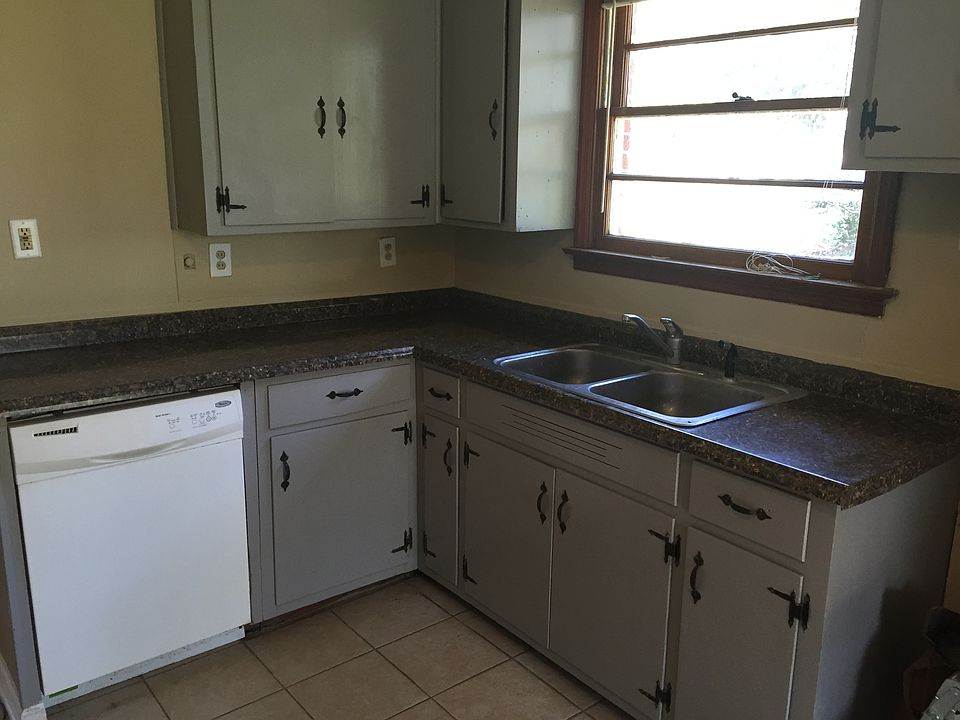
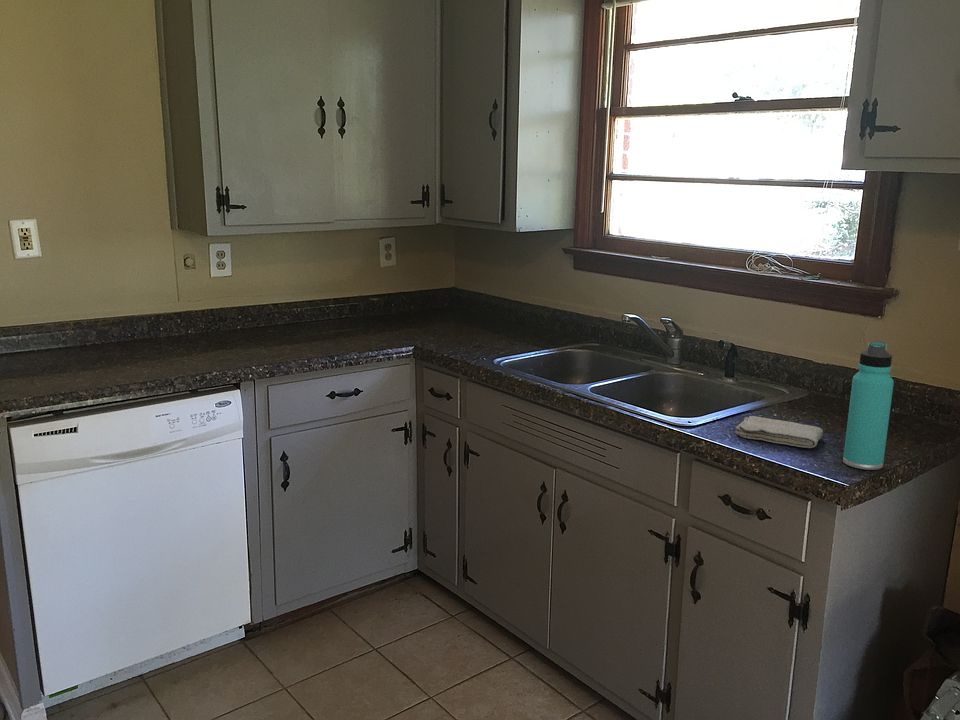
+ thermos bottle [842,340,895,471]
+ washcloth [734,415,824,449]
